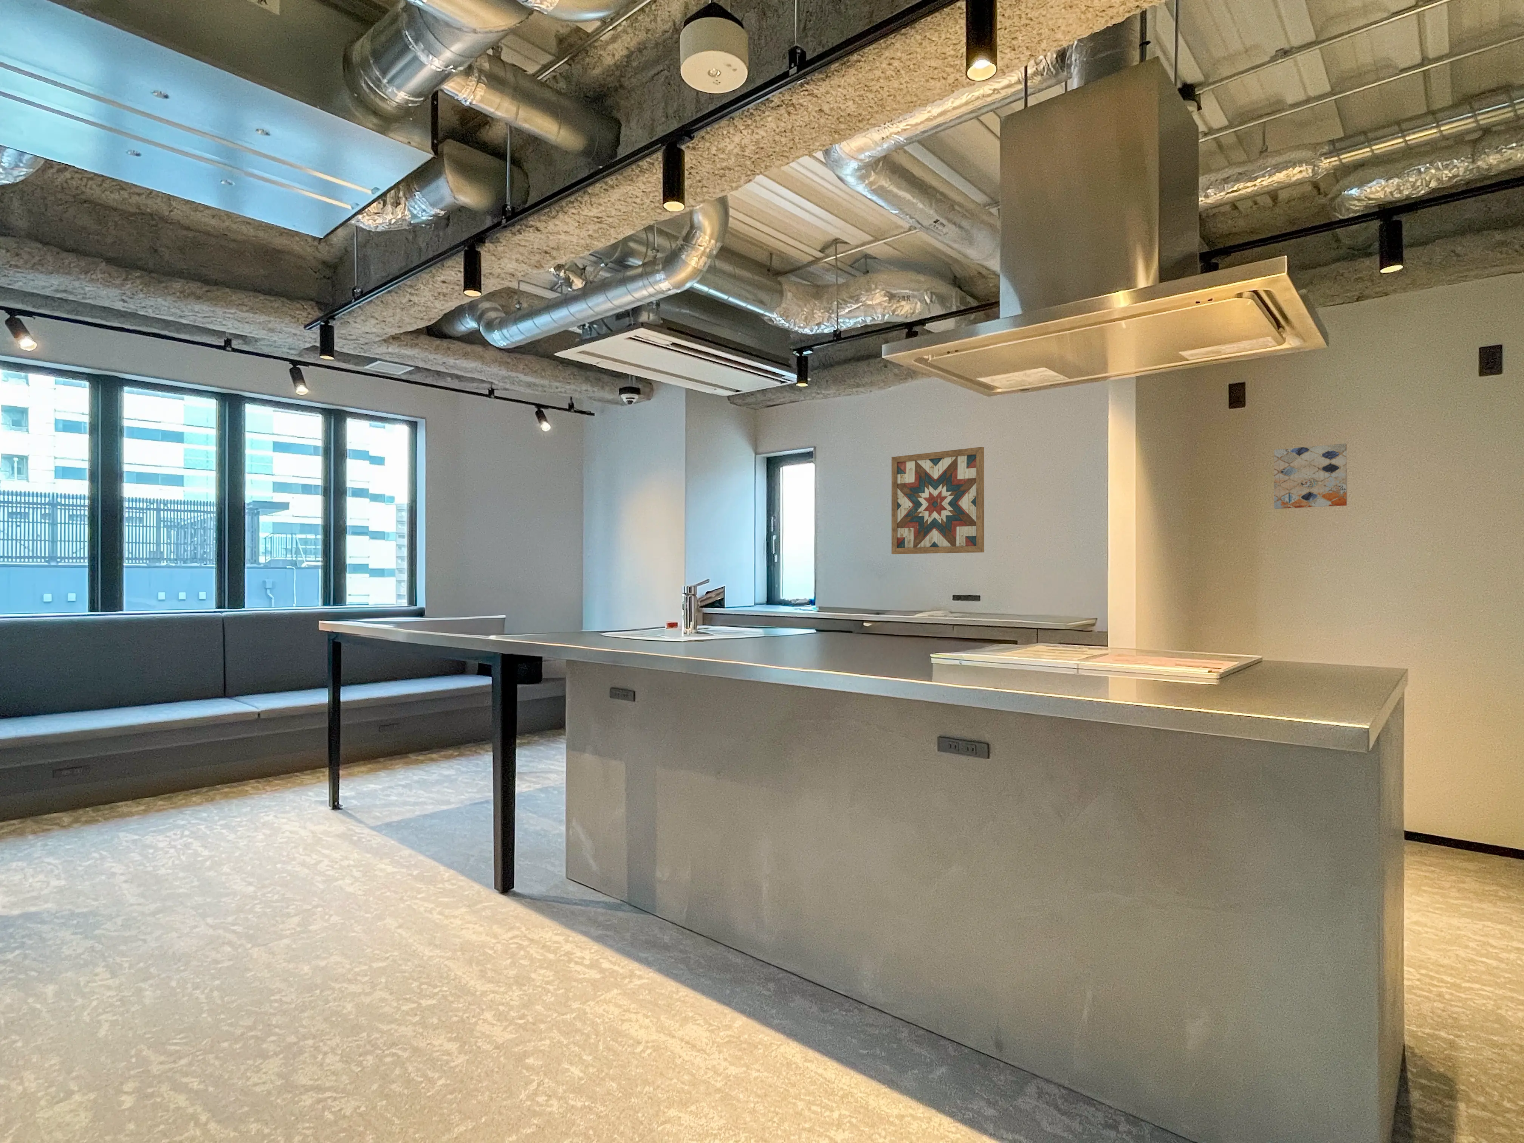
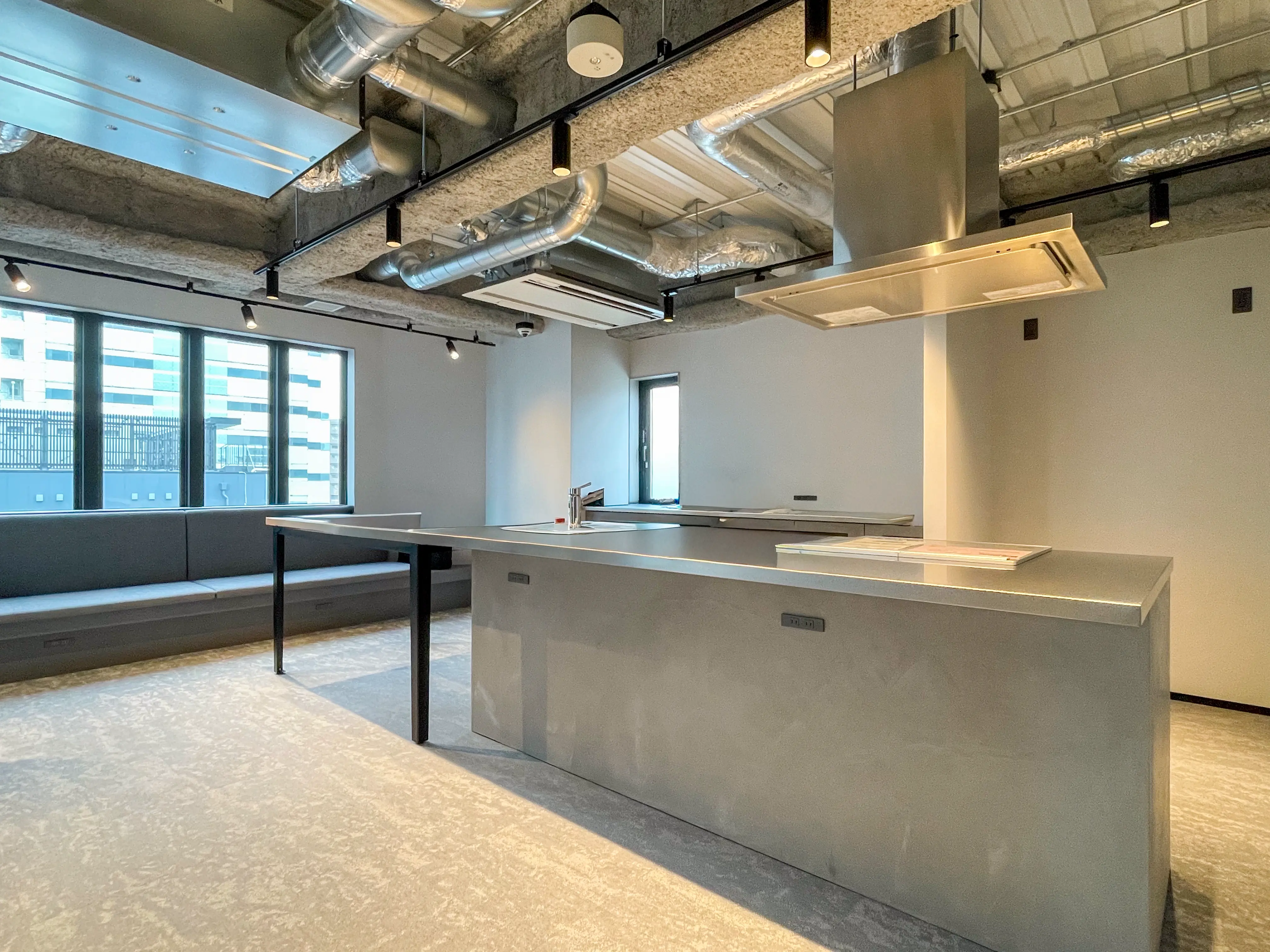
- wall art [892,447,985,555]
- wall art [1273,443,1348,509]
